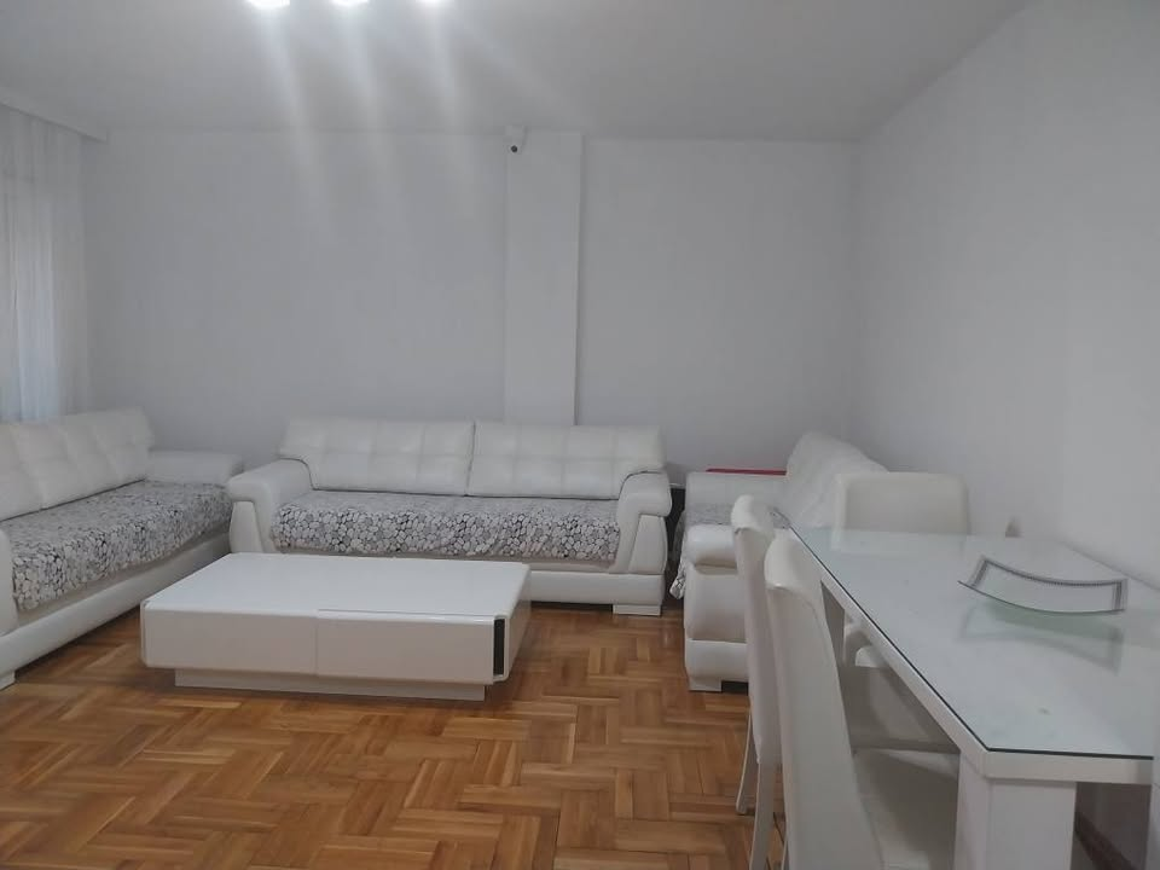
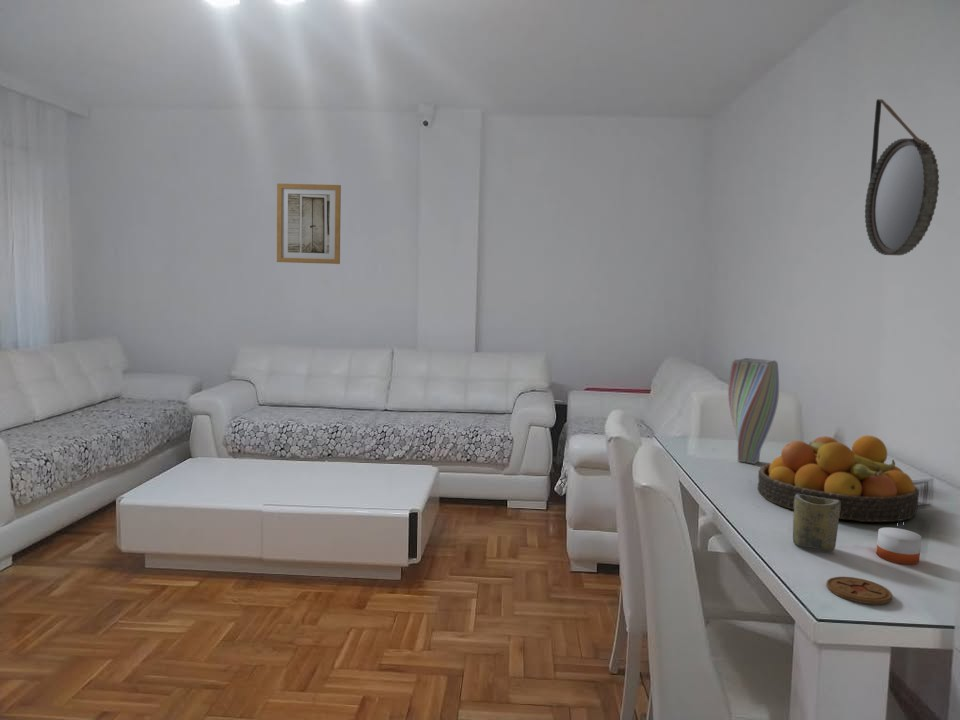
+ candle [876,510,922,565]
+ cup [792,494,840,552]
+ wall art [276,183,342,265]
+ vase [727,357,780,465]
+ fruit bowl [757,434,920,523]
+ home mirror [864,98,940,256]
+ coaster [825,576,893,605]
